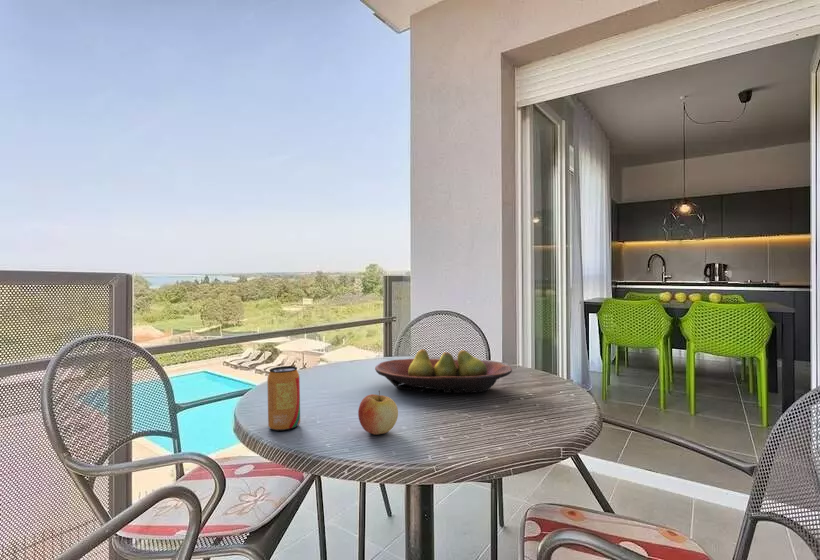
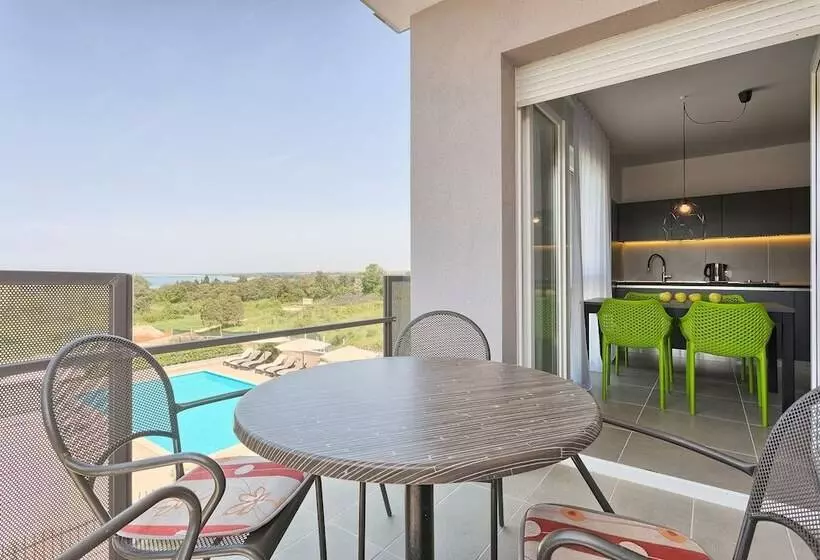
- apple [357,390,399,436]
- fruit bowl [374,348,513,394]
- beverage can [266,365,301,432]
